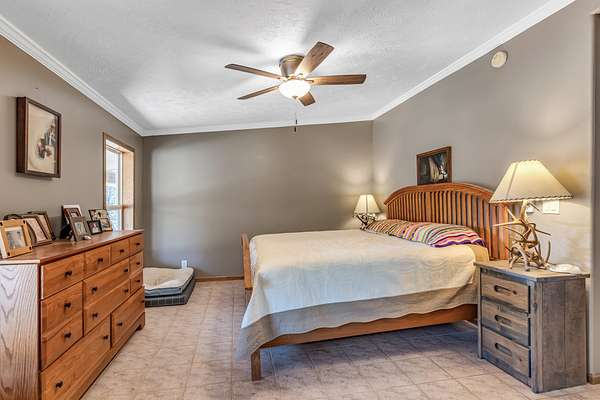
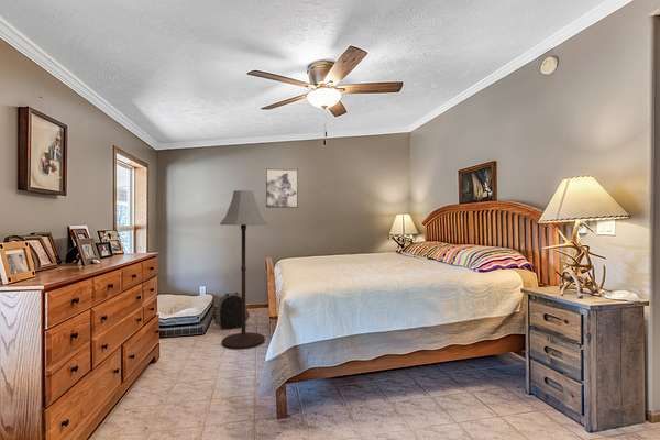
+ floor lamp [219,189,268,351]
+ backpack [211,292,251,330]
+ wall art [265,168,299,209]
